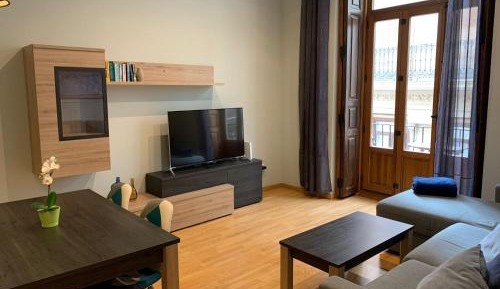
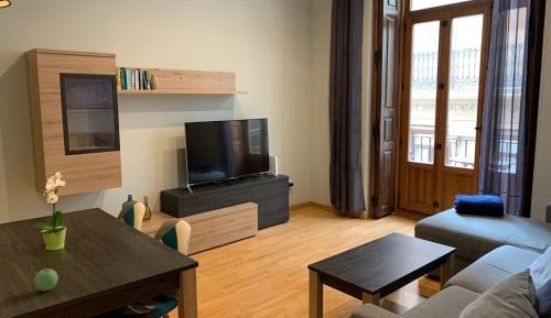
+ apple [33,267,58,293]
